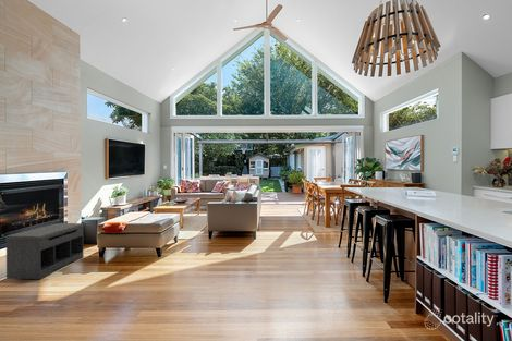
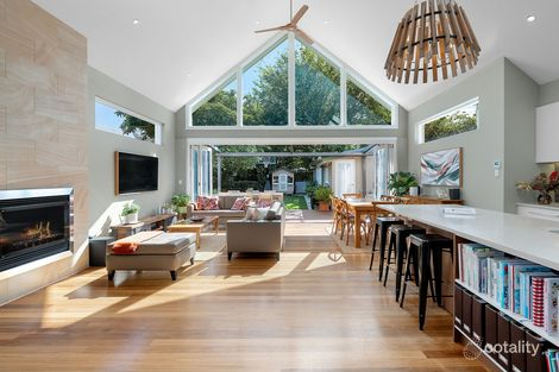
- bench [4,222,85,280]
